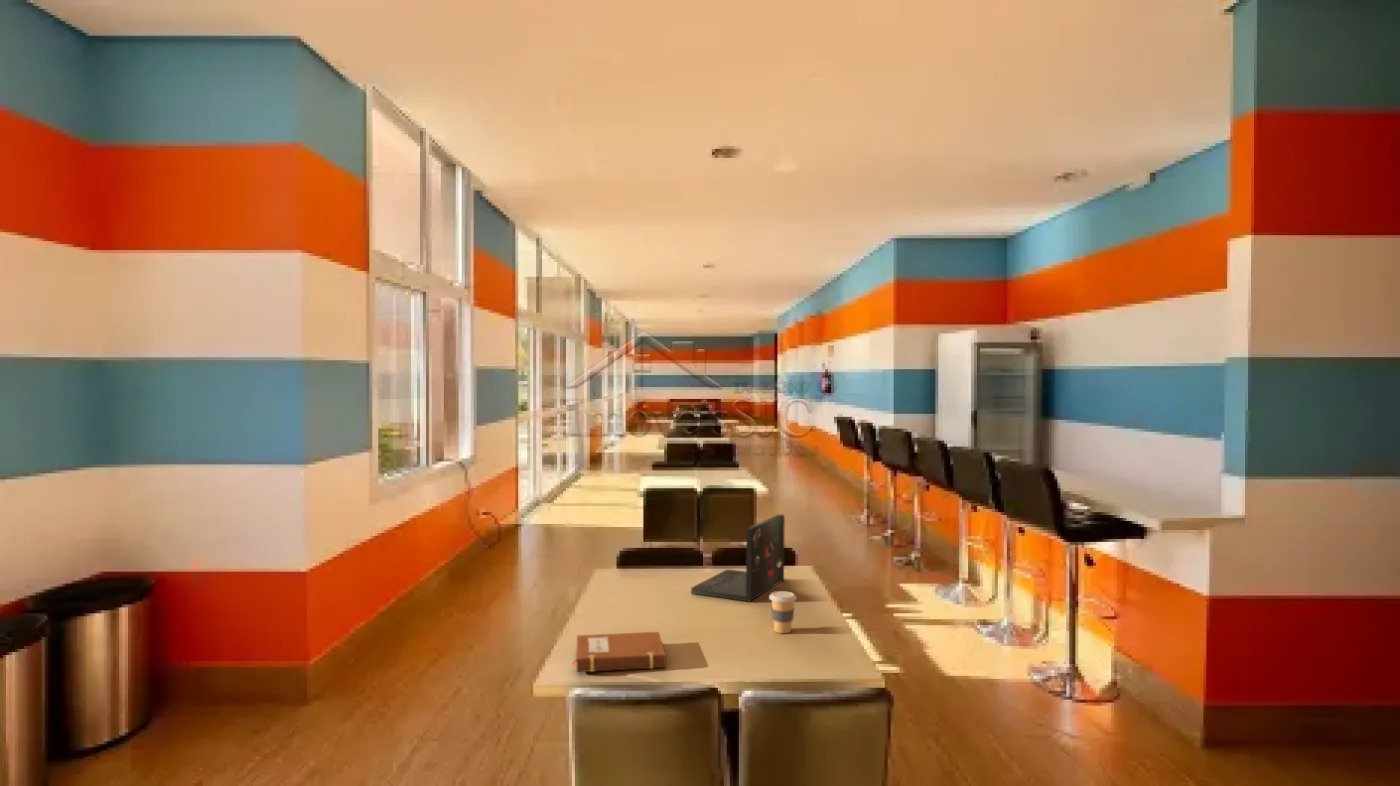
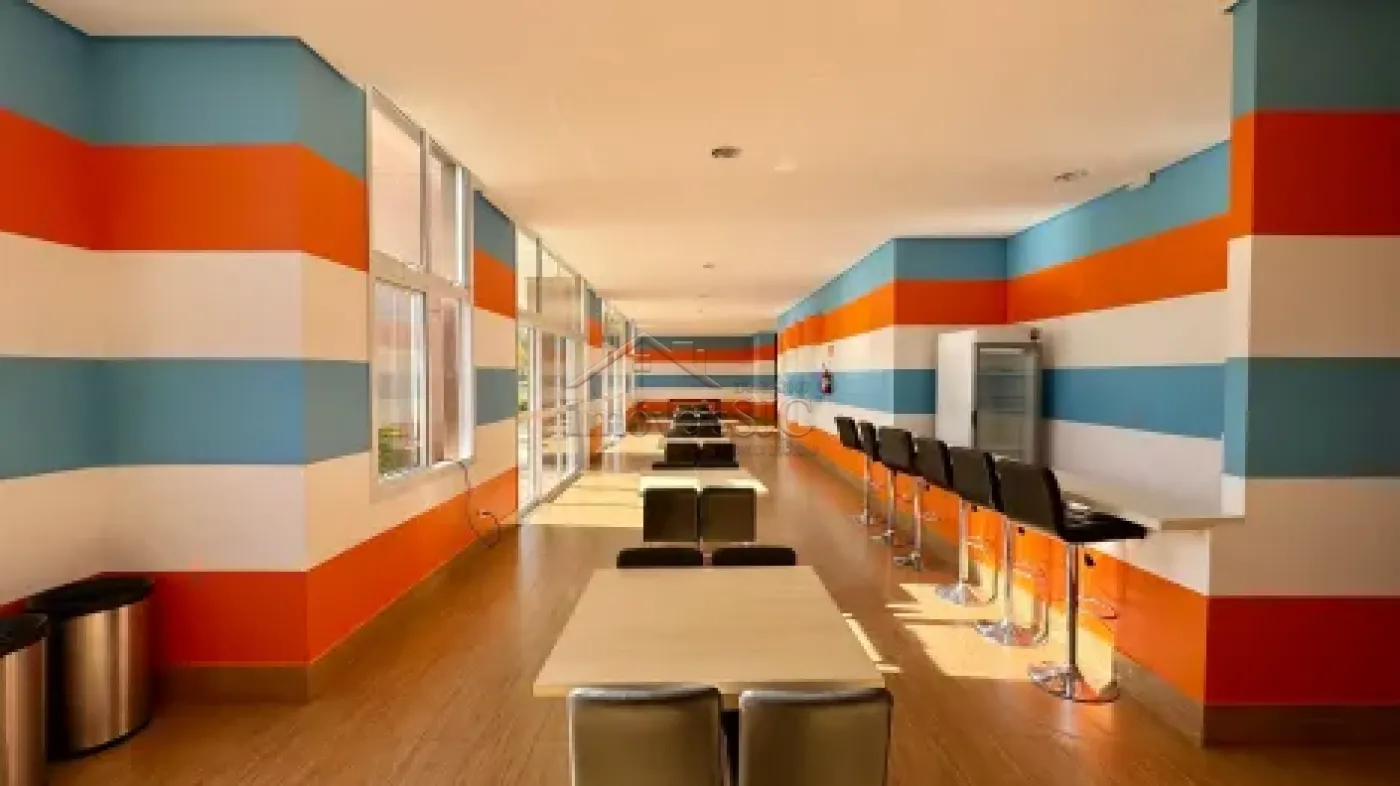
- coffee cup [768,590,797,634]
- laptop [690,513,786,603]
- notebook [570,631,667,673]
